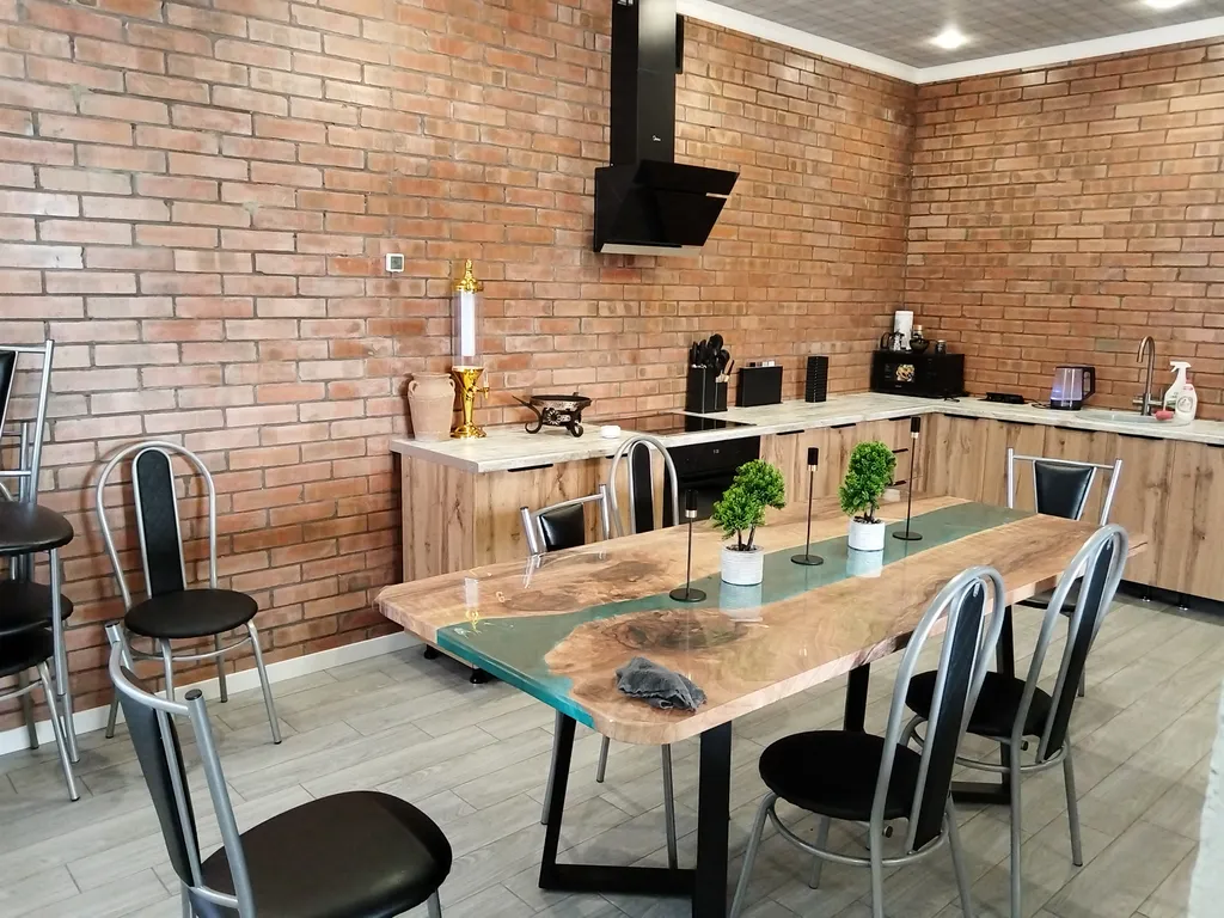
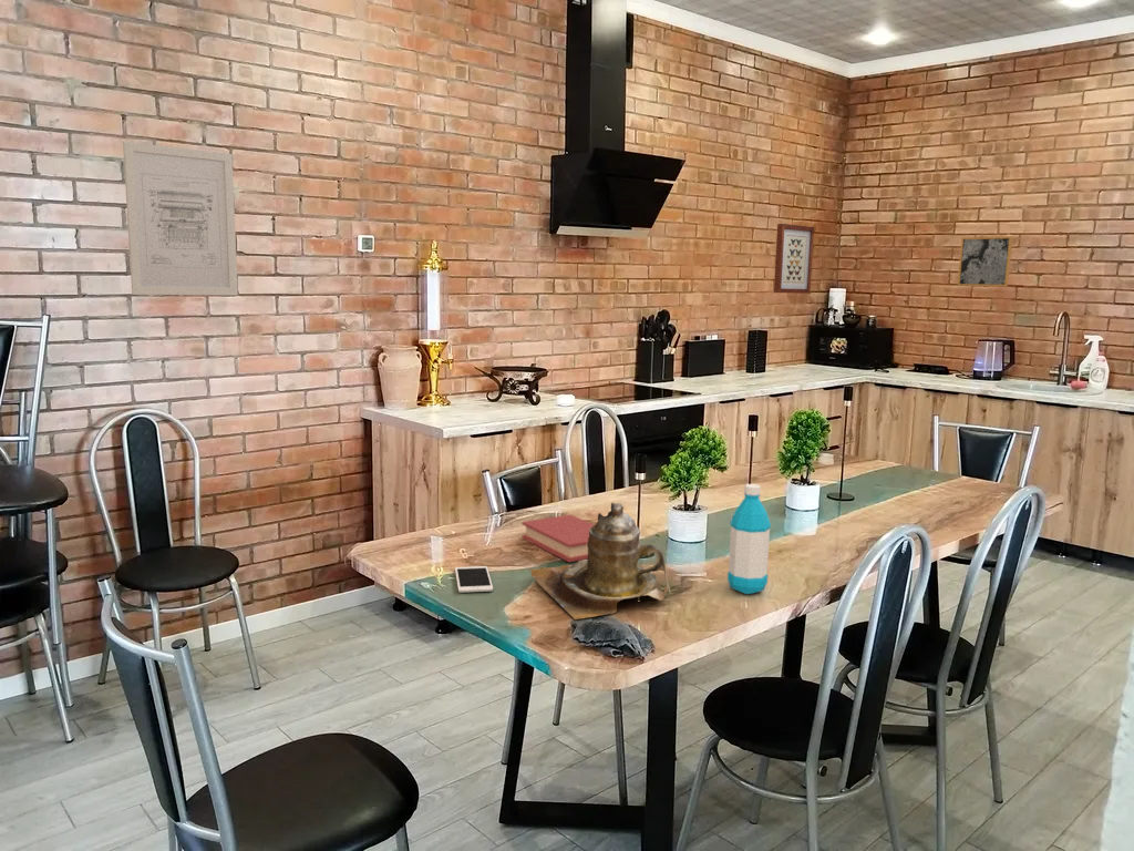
+ wall art [122,141,239,296]
+ water bottle [726,483,772,595]
+ wall art [773,223,815,295]
+ wall art [957,235,1013,287]
+ book [520,514,596,563]
+ cell phone [454,565,494,594]
+ teapot [529,502,671,621]
